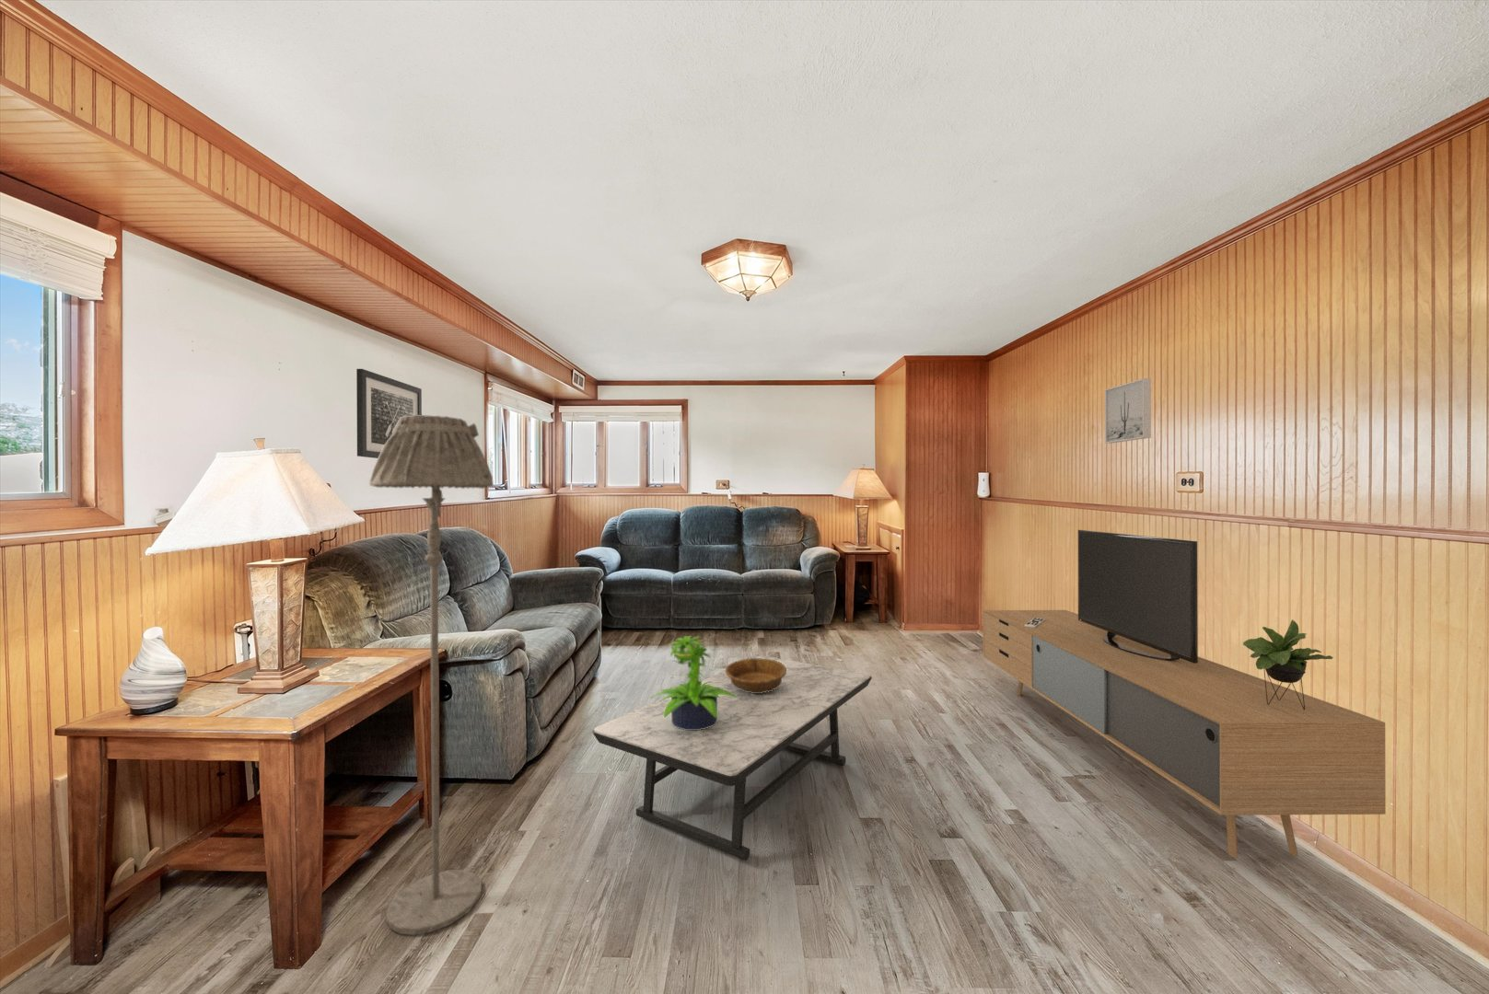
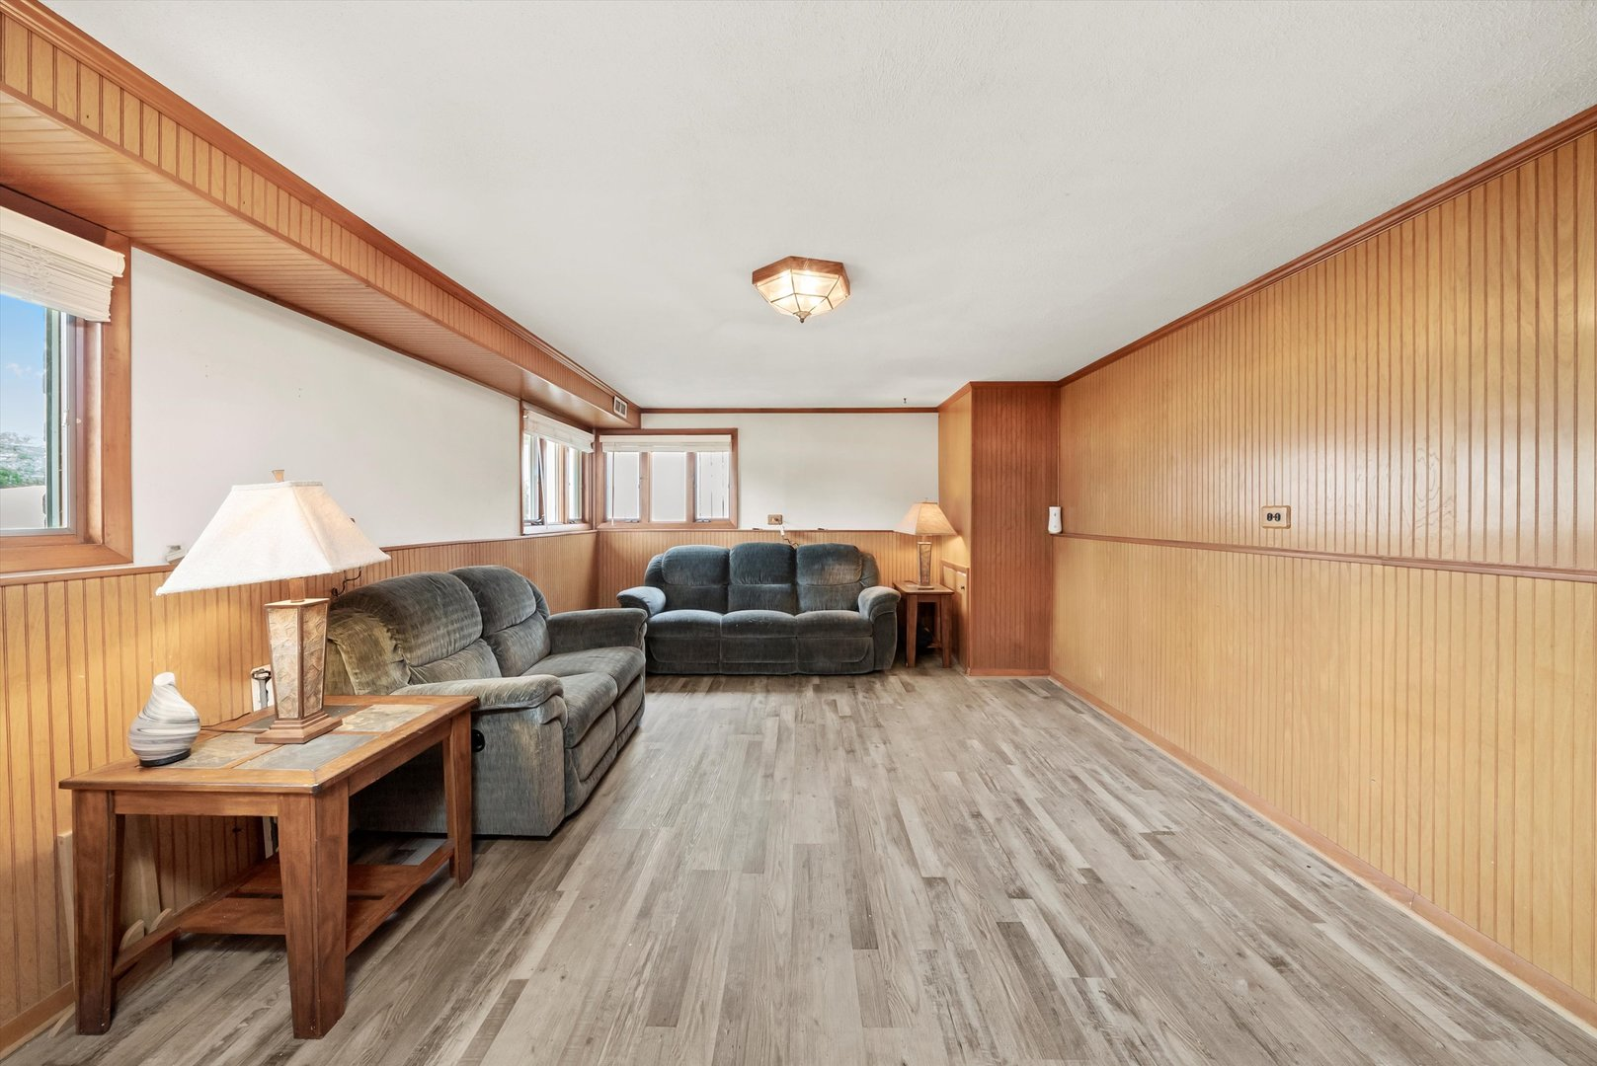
- wall art [355,368,423,459]
- coffee table [591,655,873,862]
- wall art [1104,377,1152,445]
- floor lamp [368,414,495,936]
- decorative bowl [723,657,787,693]
- media console [982,529,1387,858]
- potted plant [649,635,739,730]
